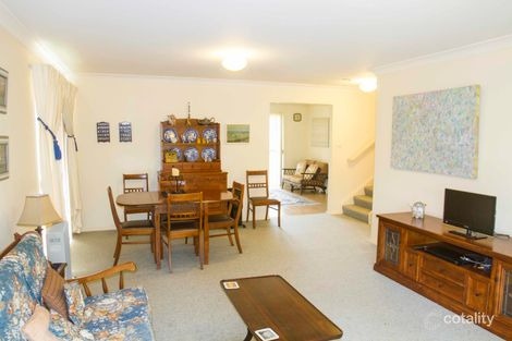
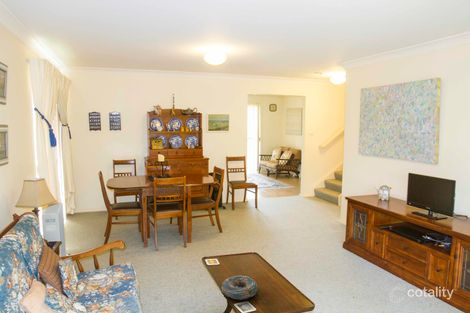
+ decorative bowl [220,275,258,300]
